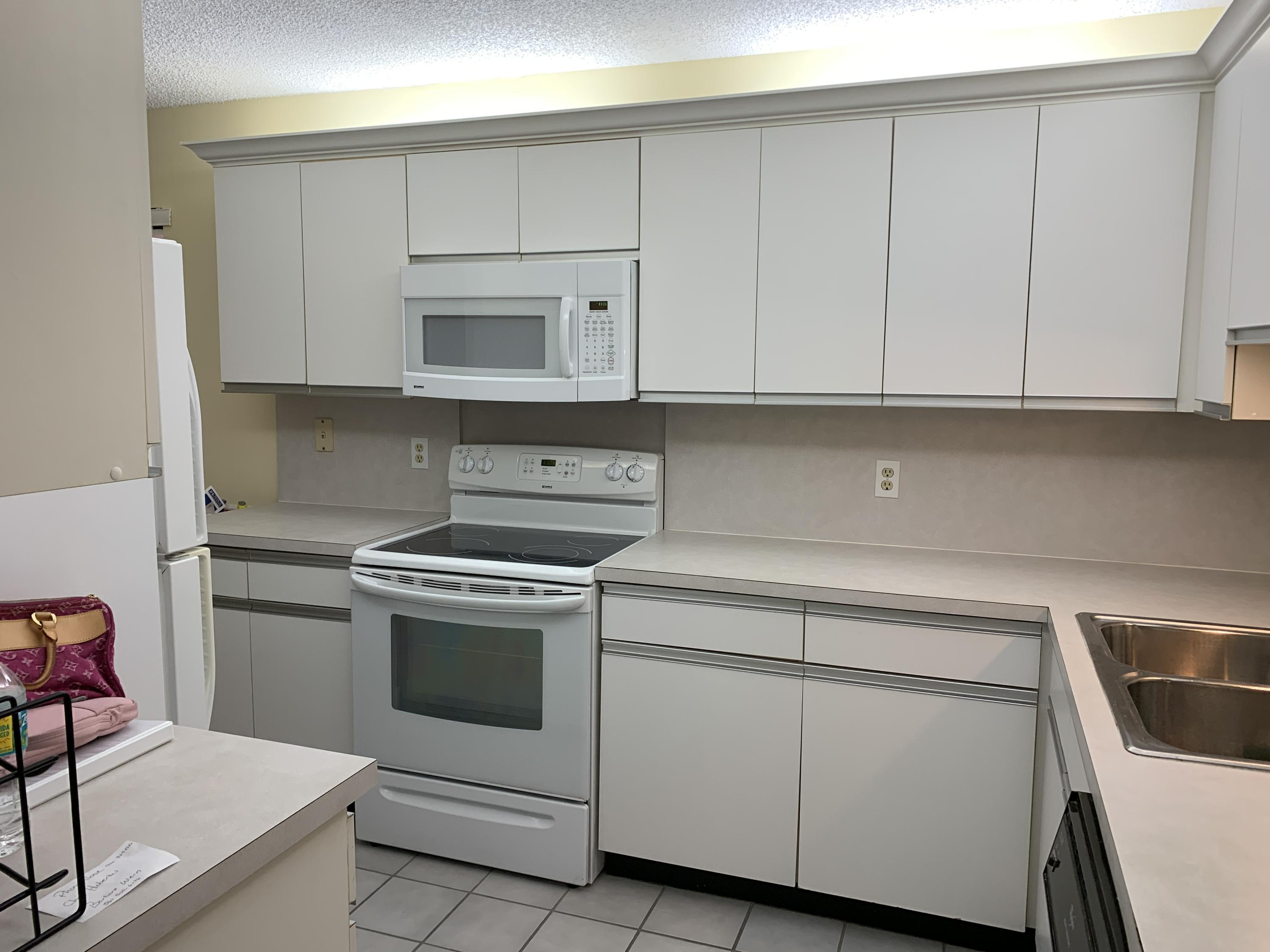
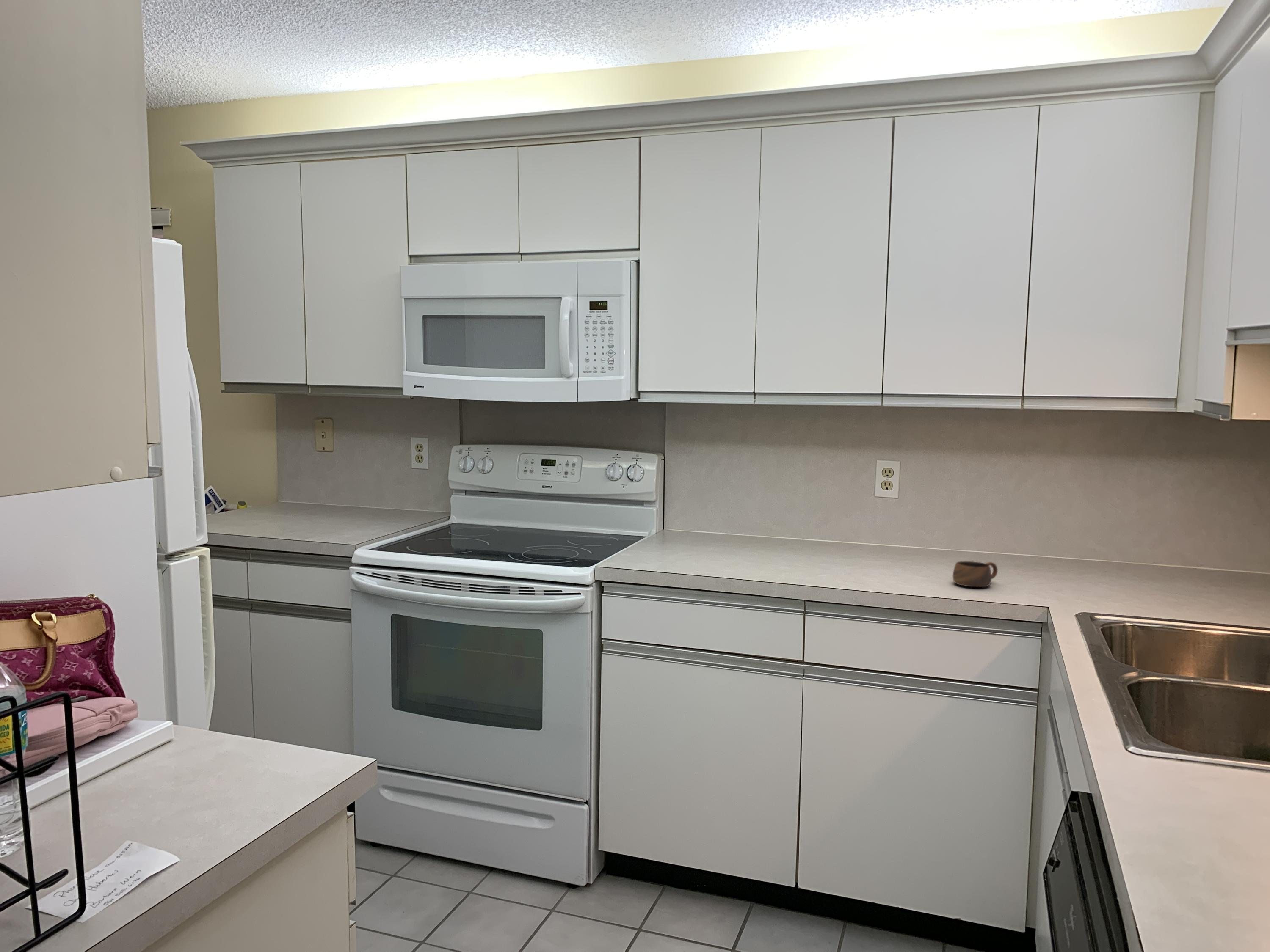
+ cup [953,561,998,588]
